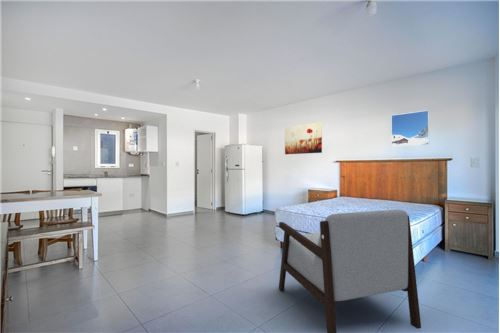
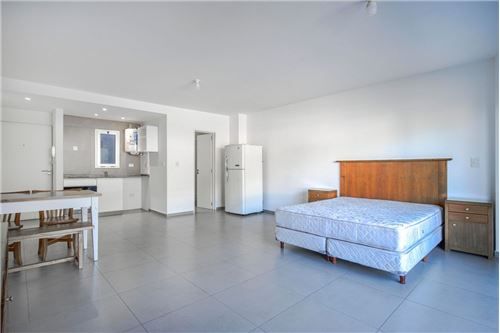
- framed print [390,109,430,148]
- wall art [284,121,323,155]
- armchair [278,209,422,333]
